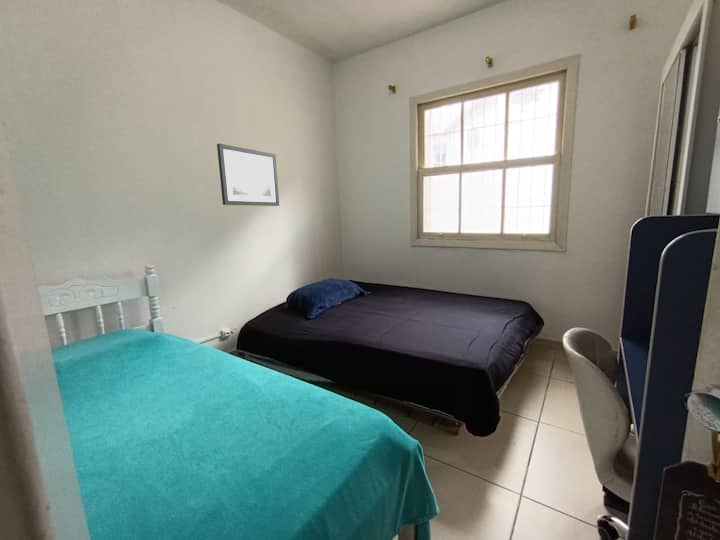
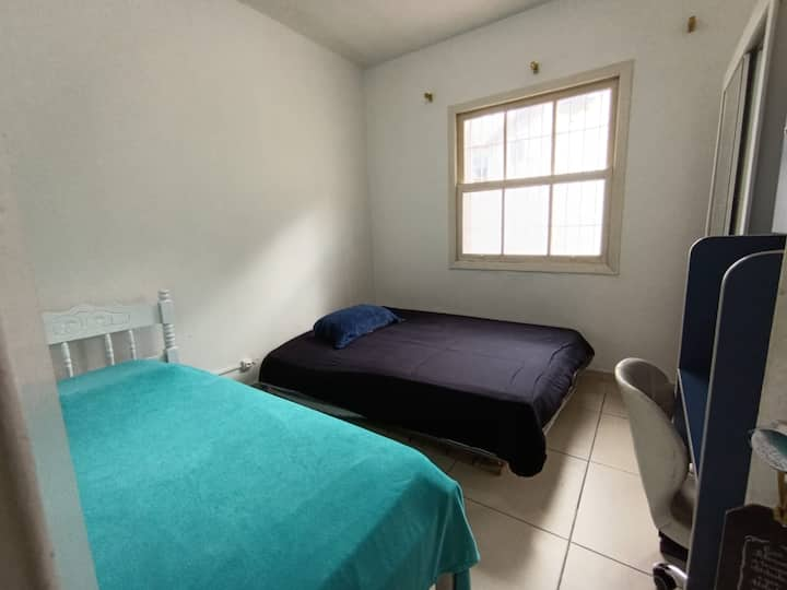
- wall art [216,143,280,207]
